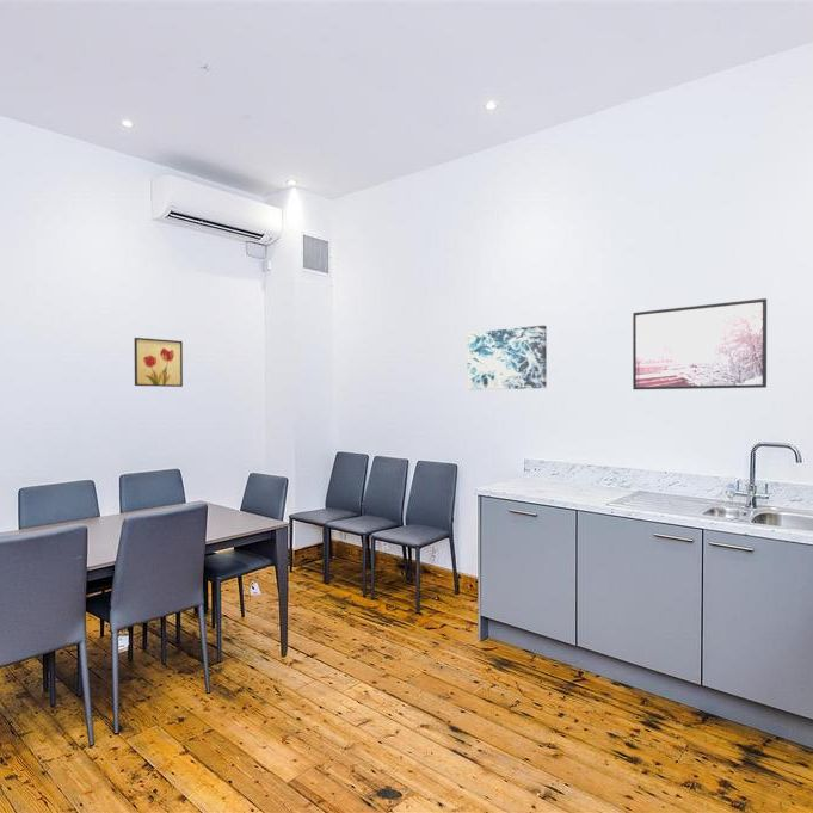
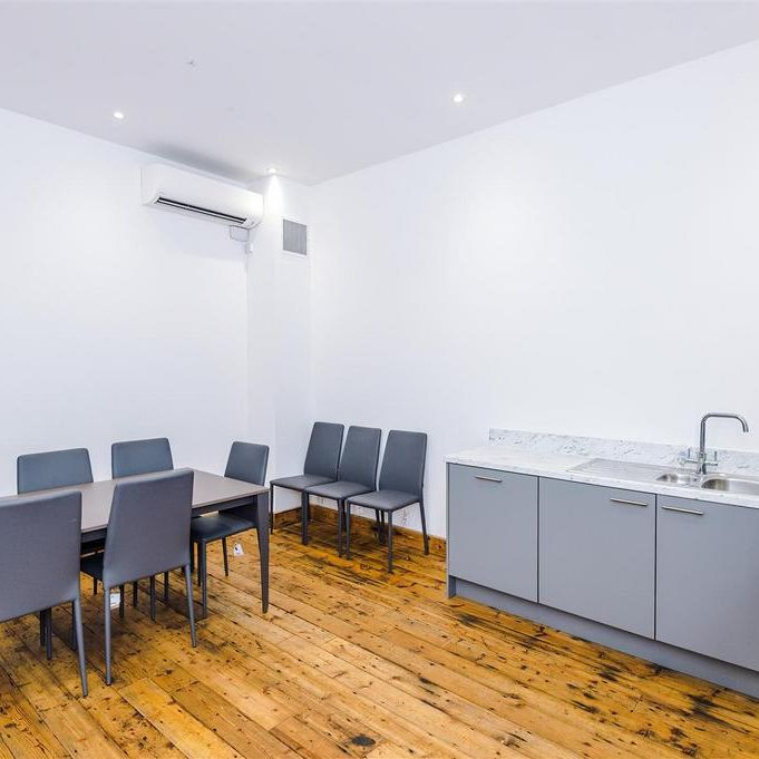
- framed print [632,297,768,390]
- wall art [466,325,548,390]
- wall art [134,337,184,388]
